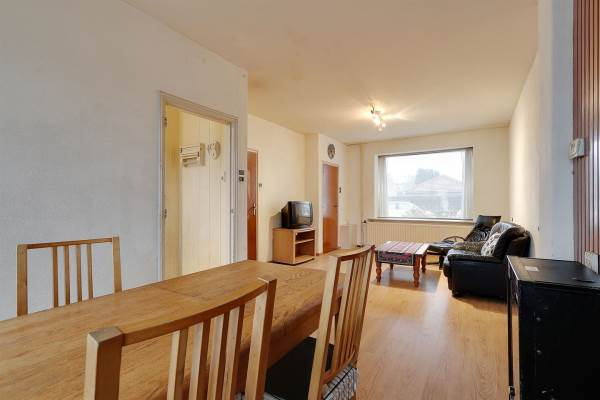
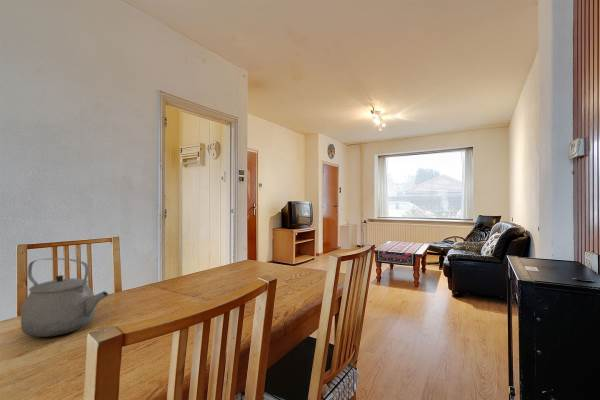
+ tea kettle [20,257,109,338]
